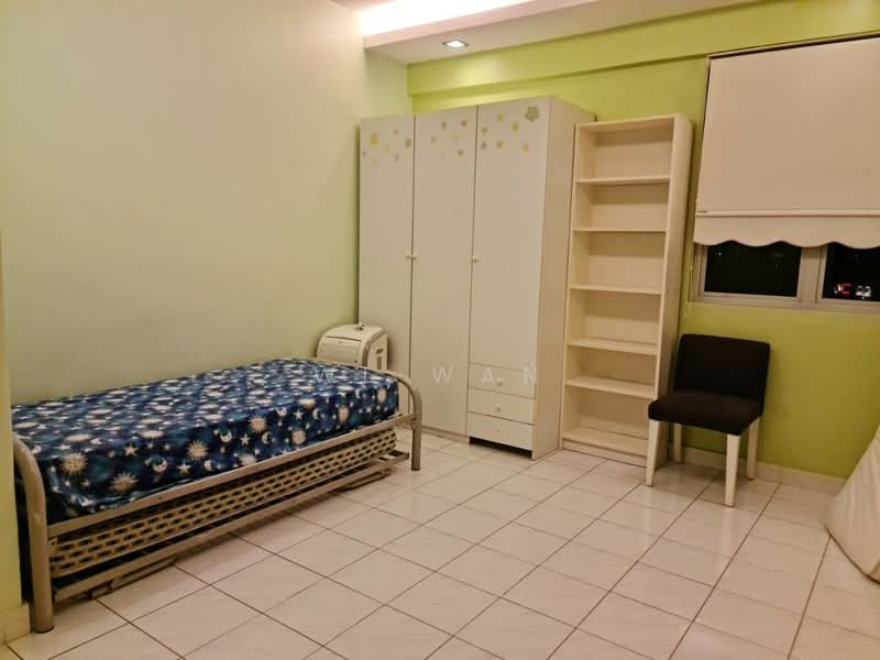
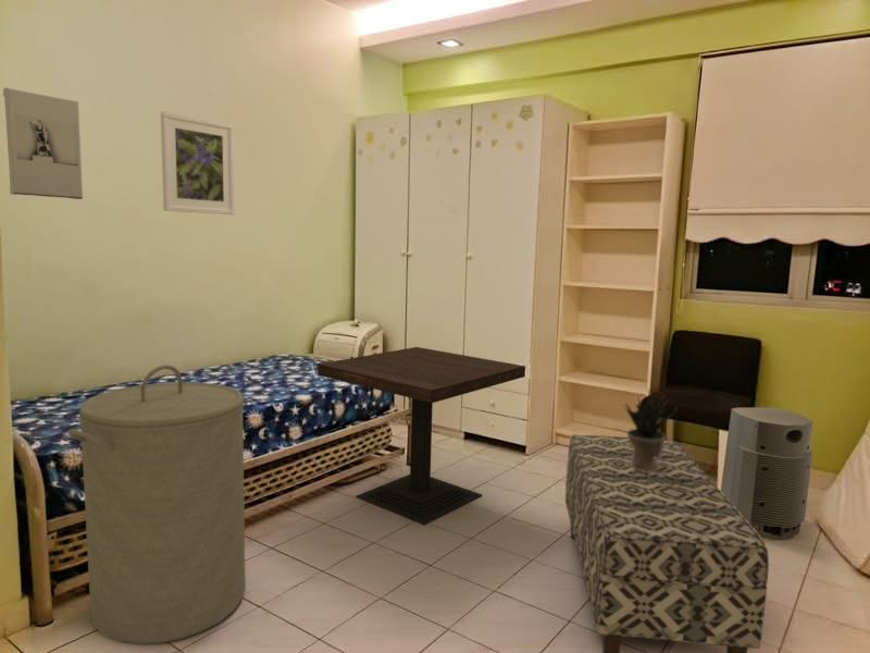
+ bench [564,433,770,653]
+ side table [316,346,526,526]
+ wall sculpture [2,87,84,200]
+ laundry hamper [67,364,247,645]
+ air purifier [720,407,813,541]
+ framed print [160,111,236,215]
+ potted plant [621,389,679,471]
